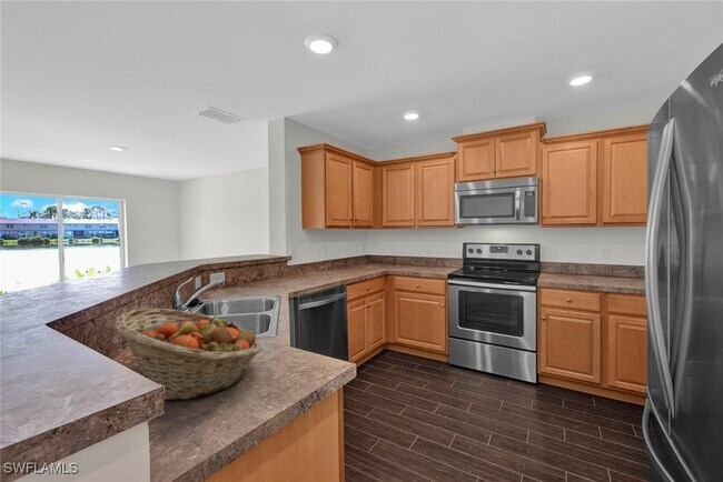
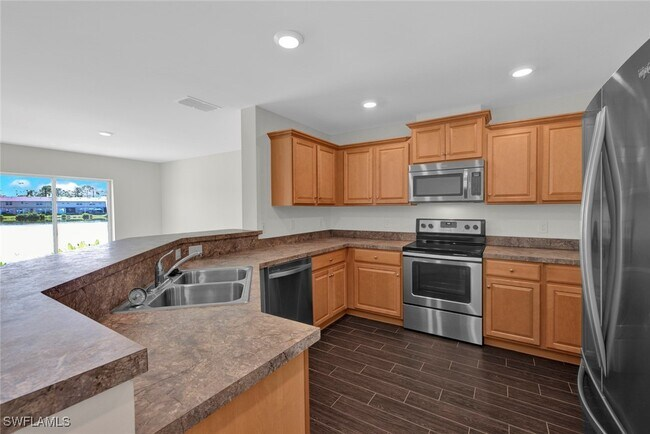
- fruit basket [113,308,264,401]
